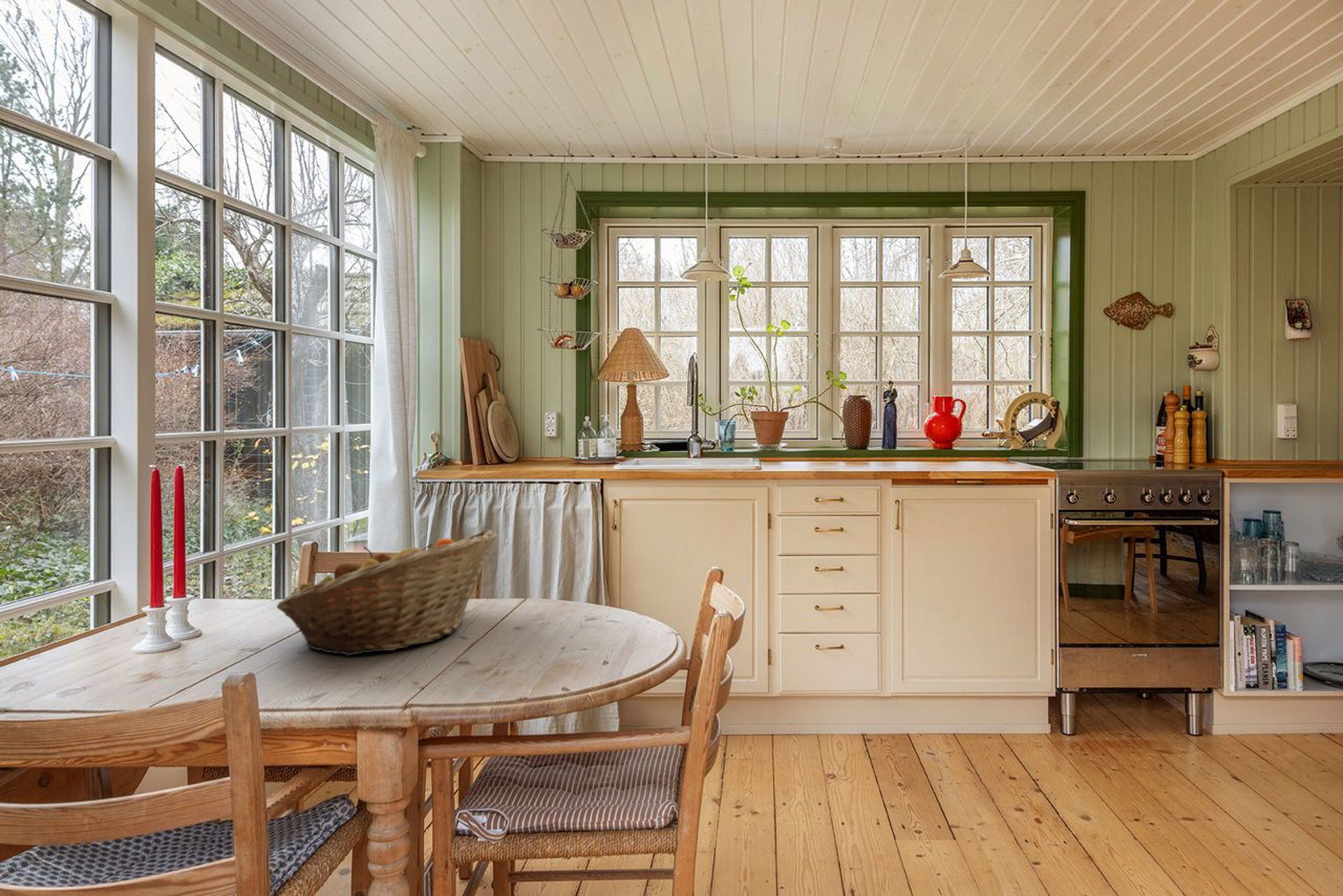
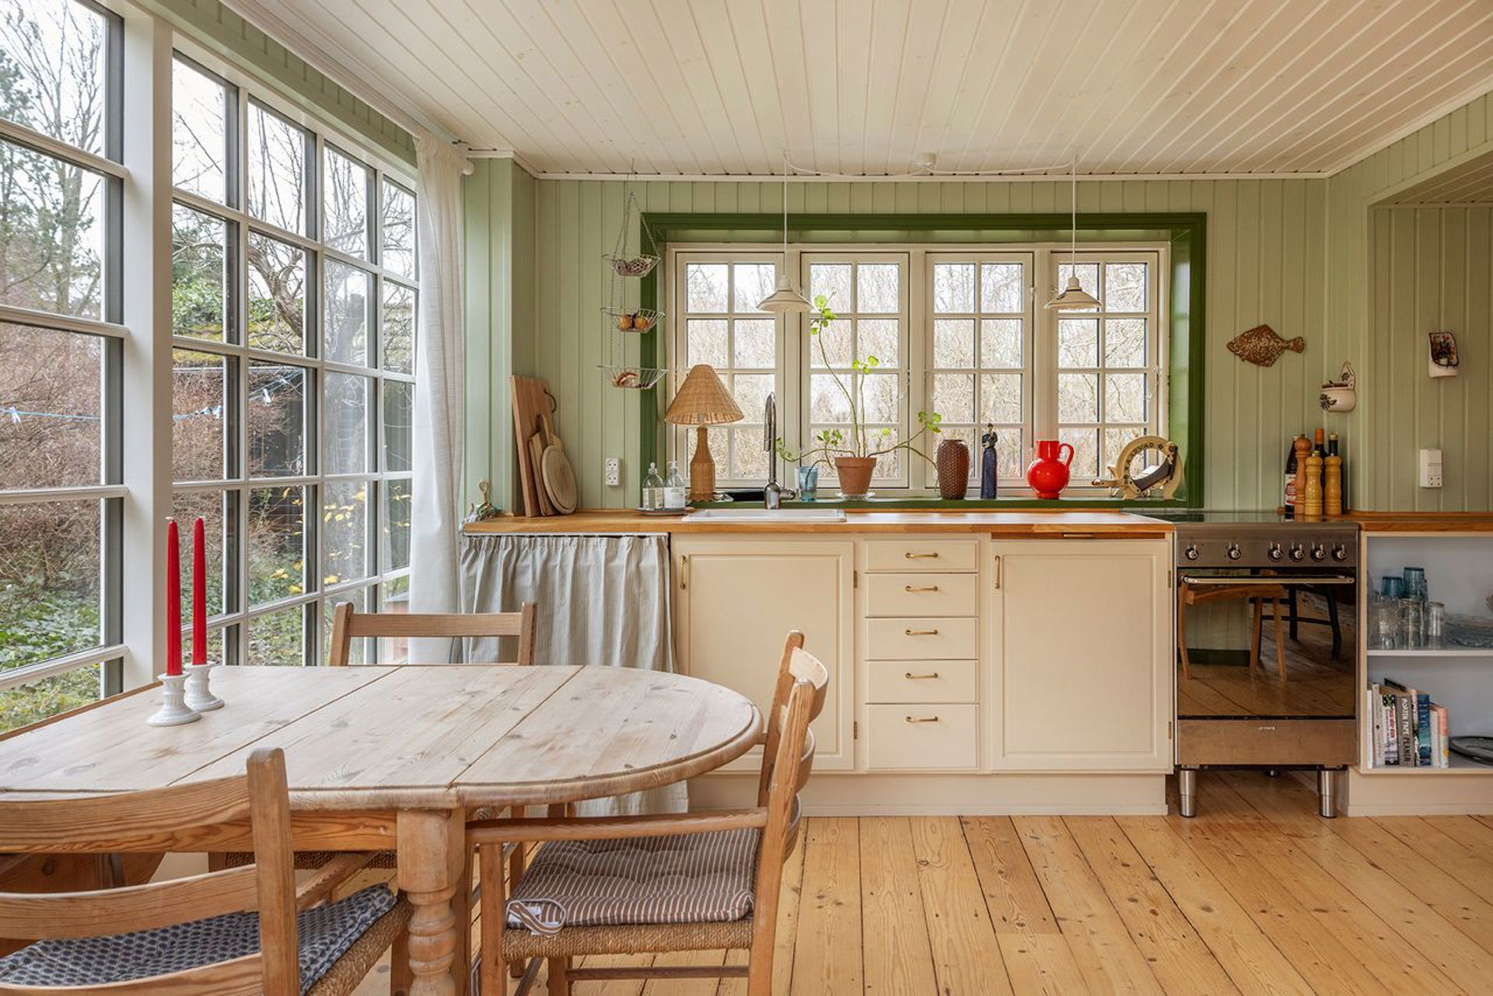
- fruit basket [276,529,498,656]
